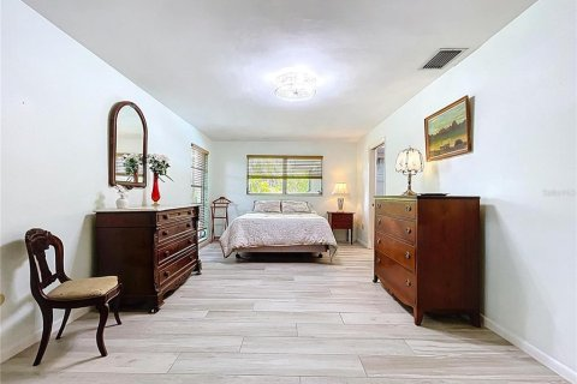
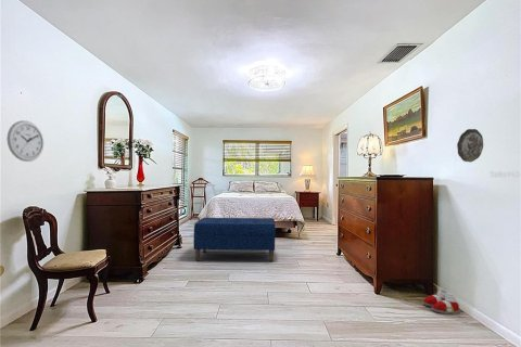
+ slippers [421,288,461,314]
+ wall clock [5,119,45,163]
+ decorative plate [456,128,484,163]
+ bench [192,217,277,264]
